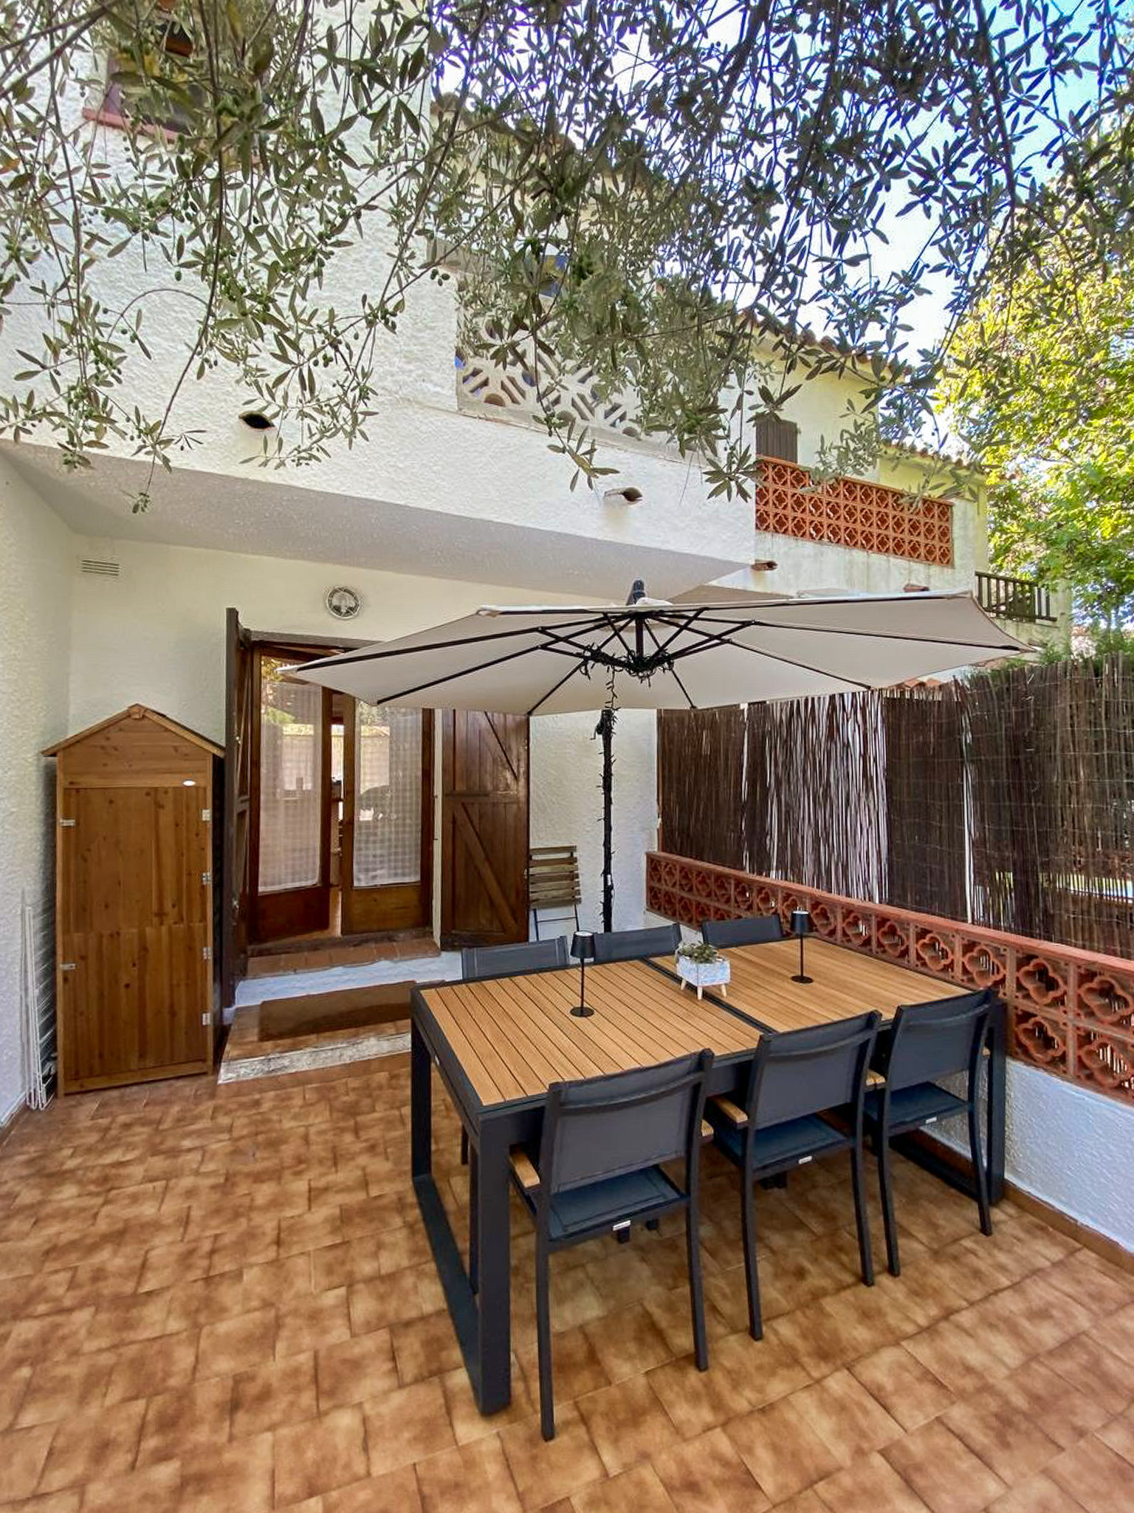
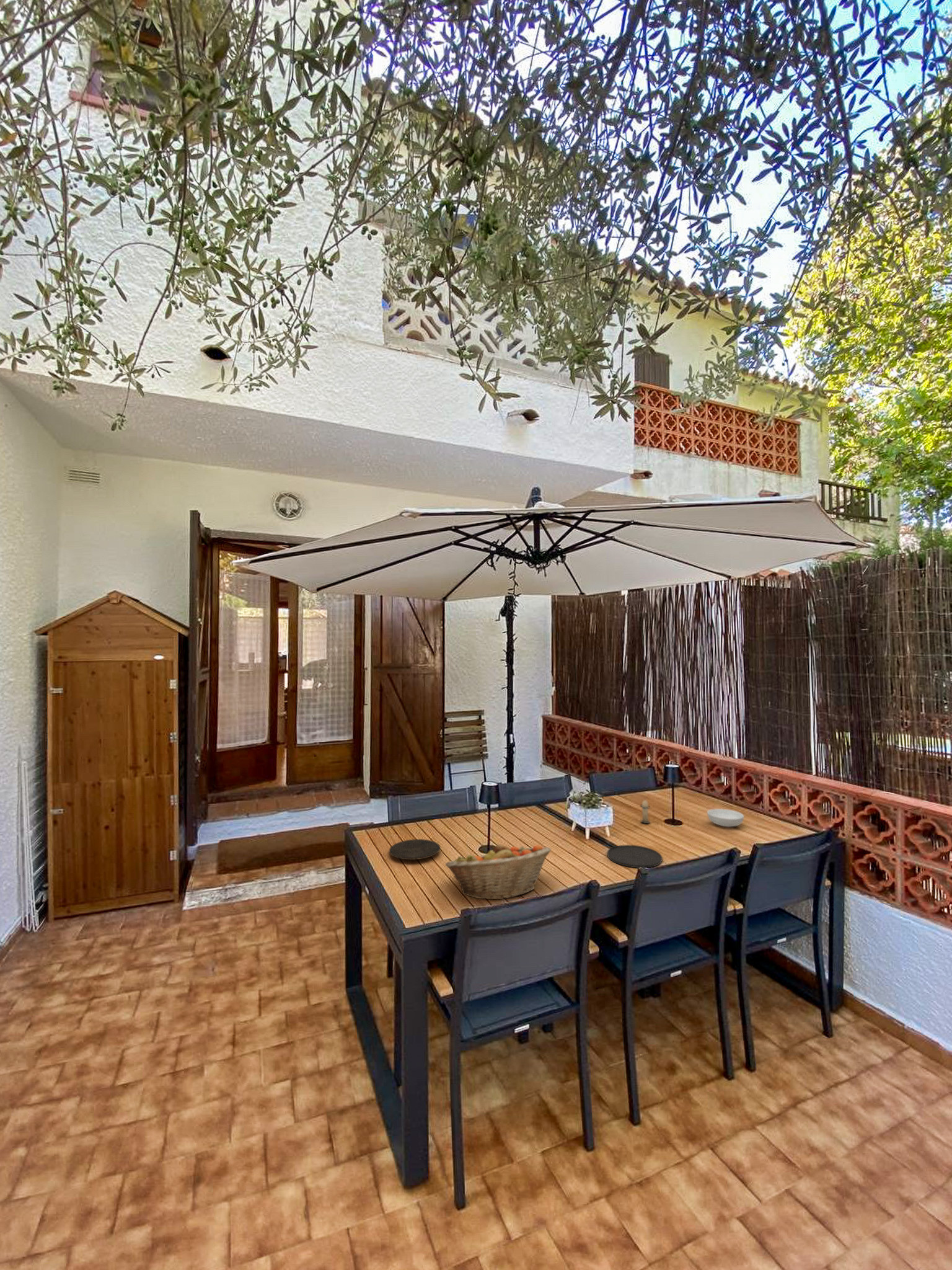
+ candle [640,798,651,824]
+ serving bowl [707,808,744,828]
+ fruit basket [444,843,552,900]
+ plate [389,838,441,861]
+ plate [607,844,663,869]
